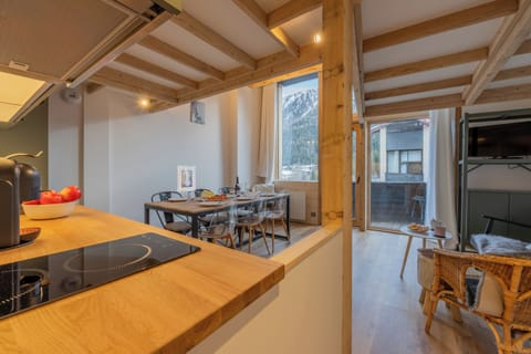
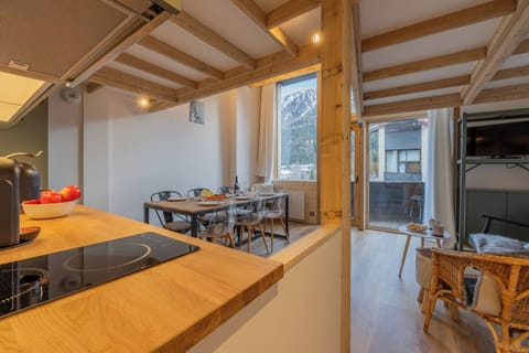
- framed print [176,165,197,192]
